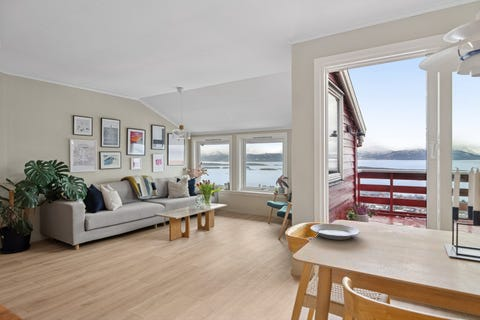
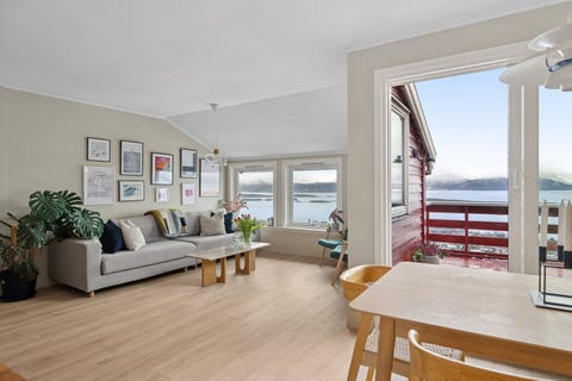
- plate [310,223,361,241]
